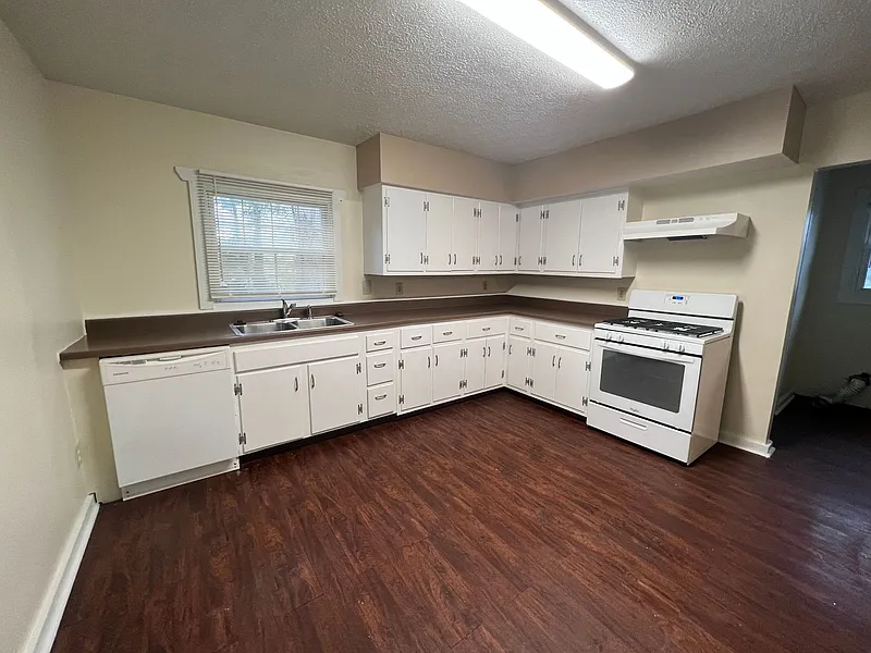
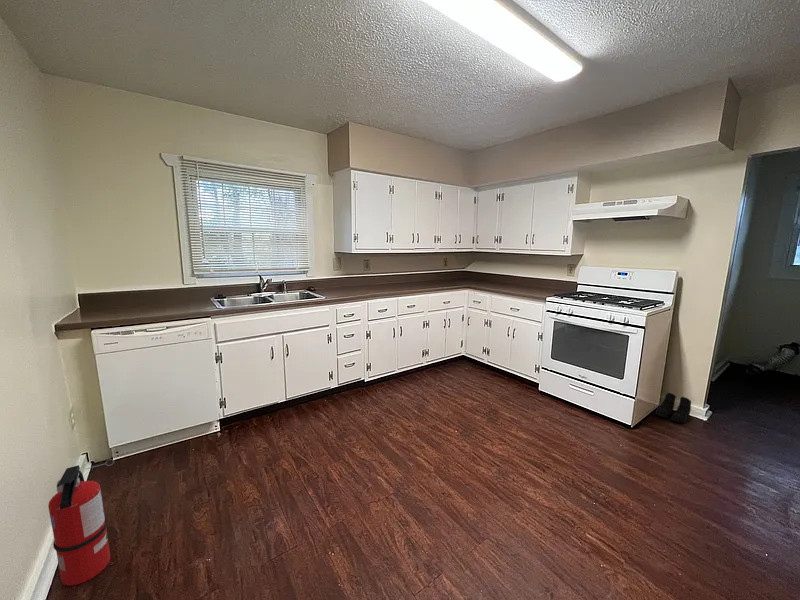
+ fire extinguisher [47,458,115,587]
+ boots [655,392,692,424]
